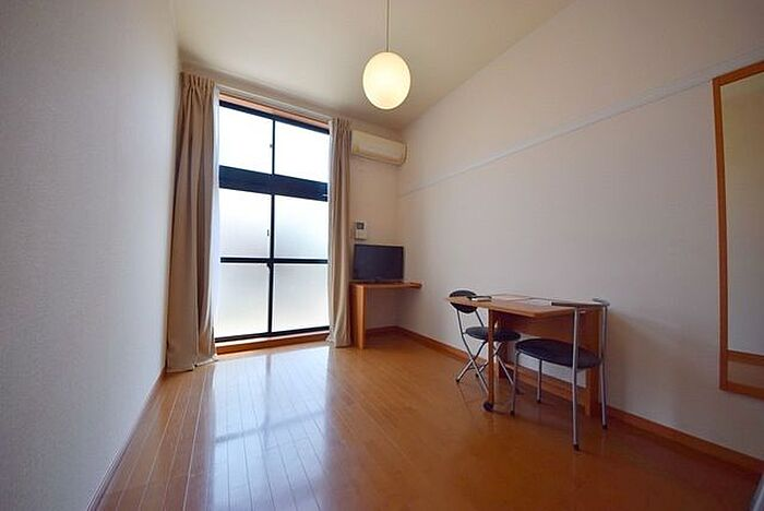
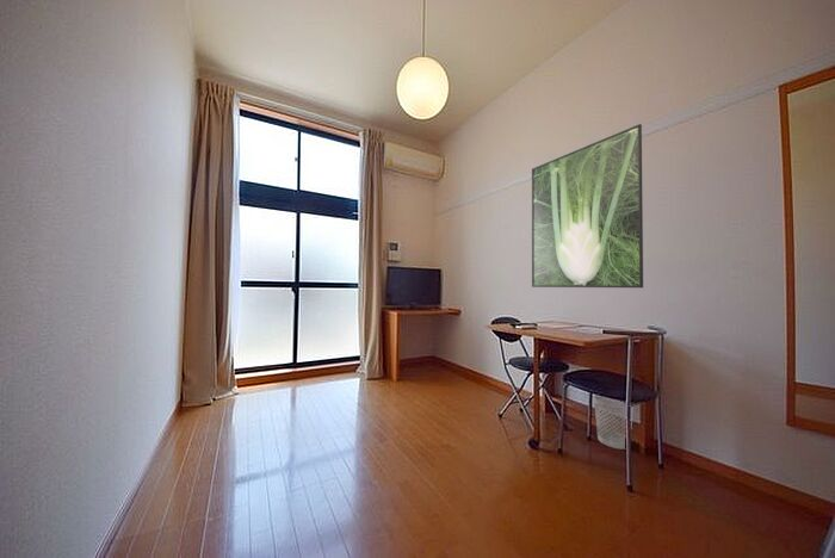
+ wastebasket [593,395,635,451]
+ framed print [531,123,644,289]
